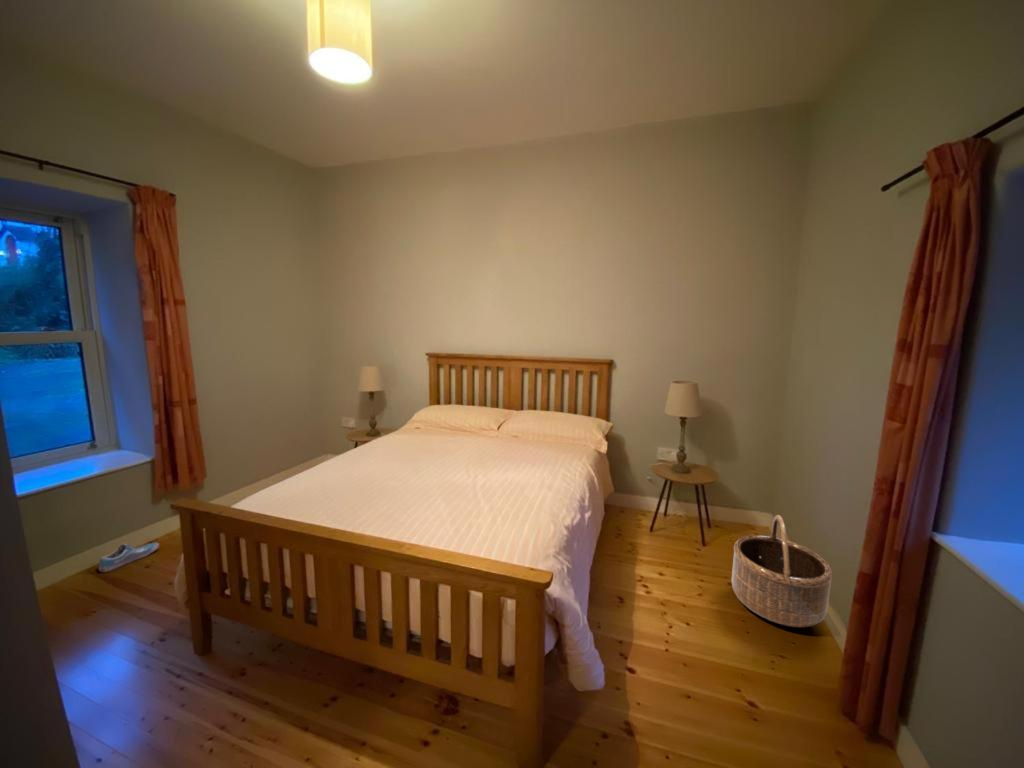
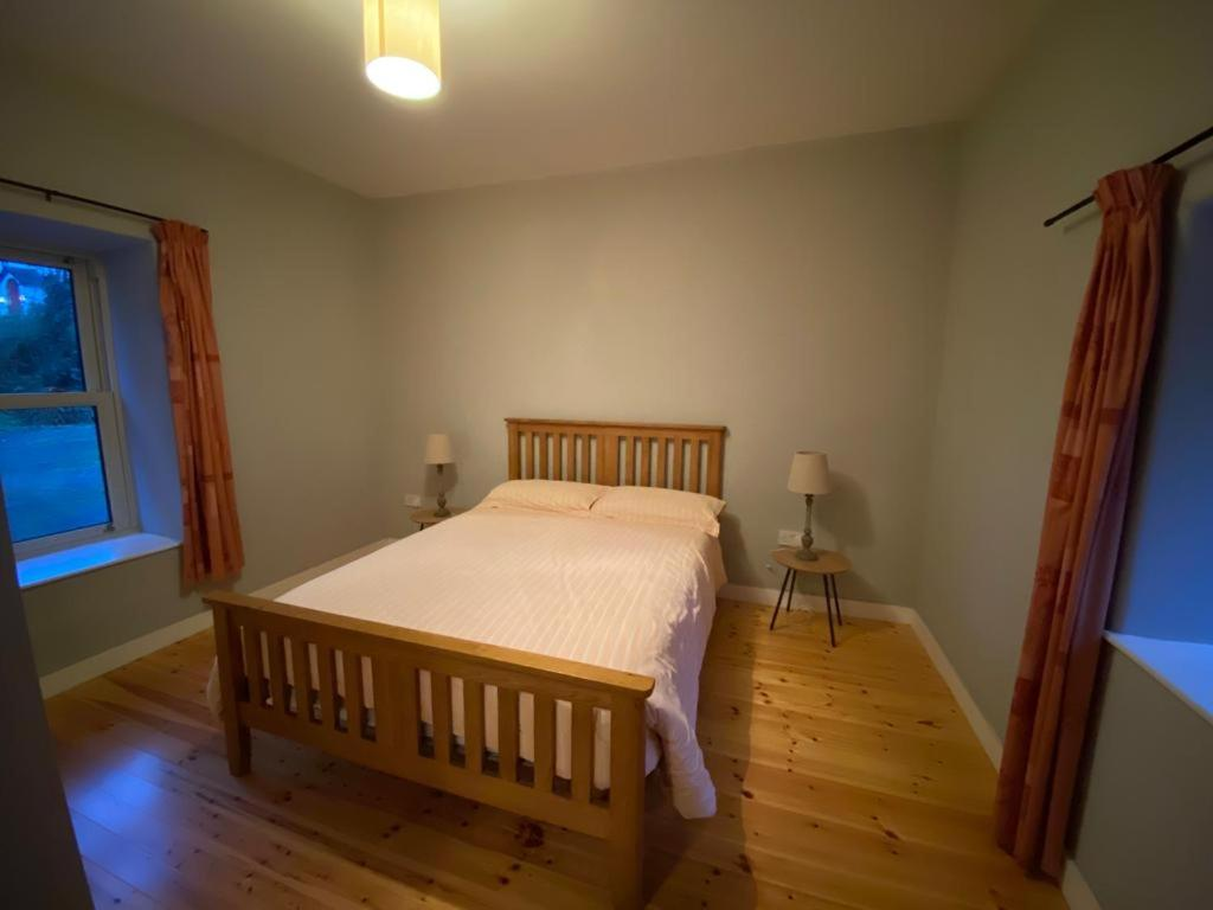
- shoe [98,542,160,573]
- basket [731,514,833,628]
